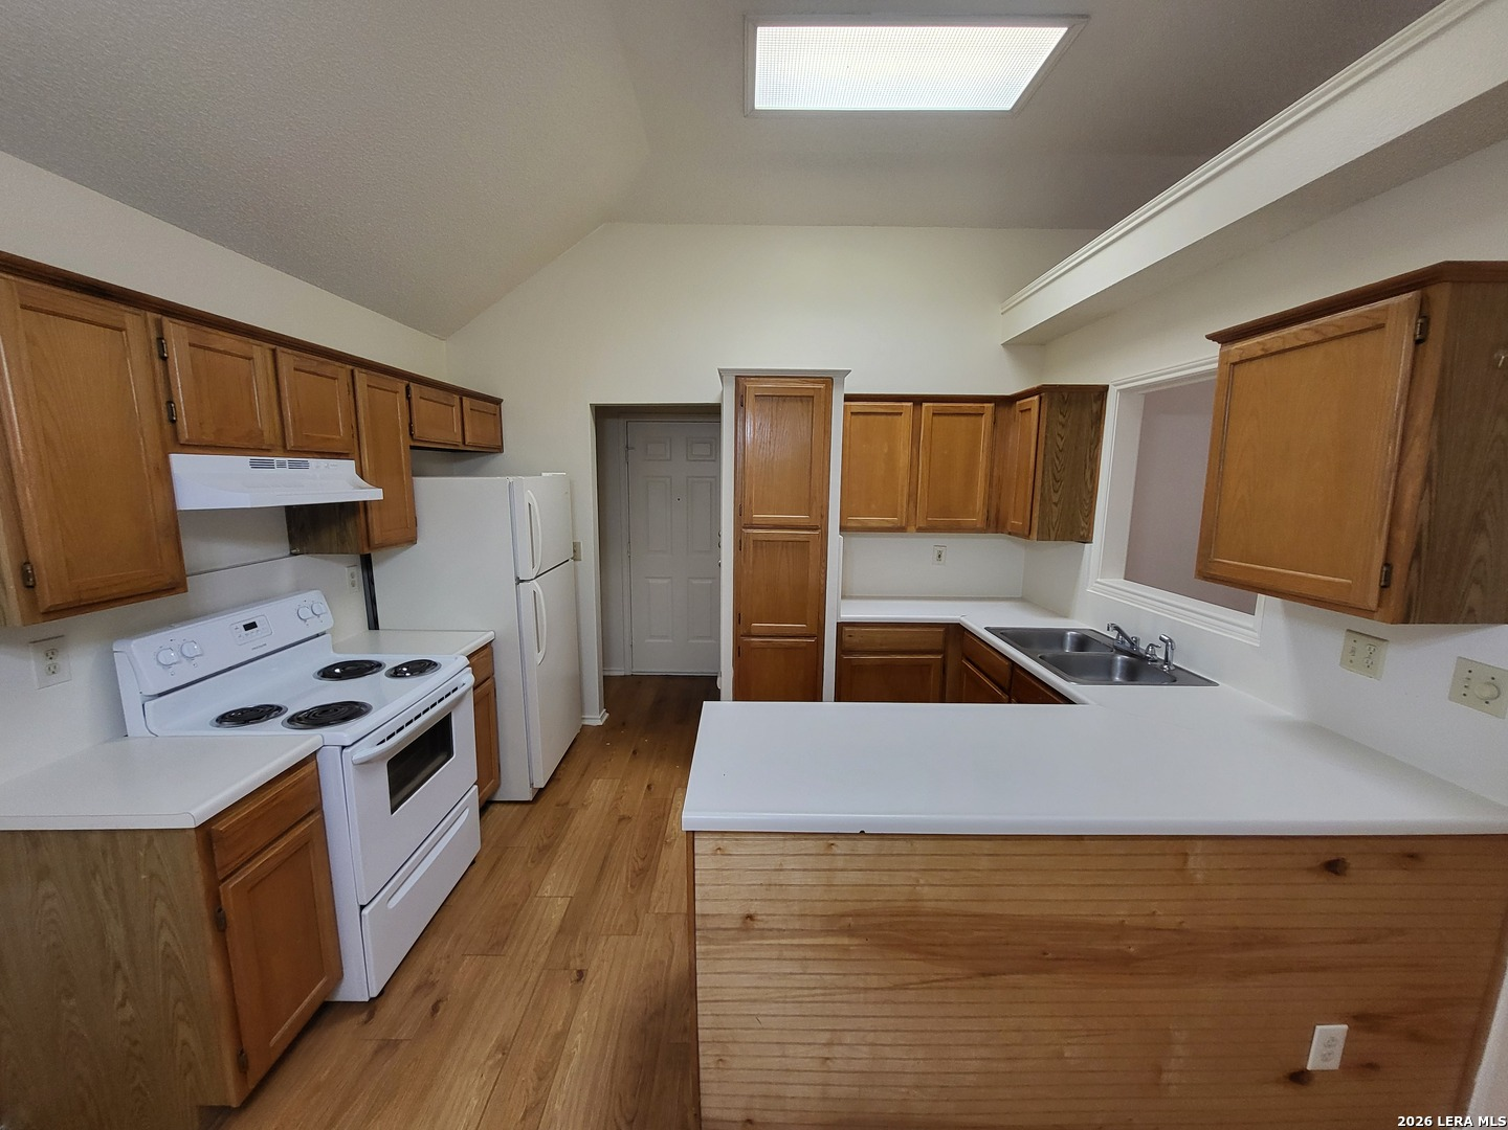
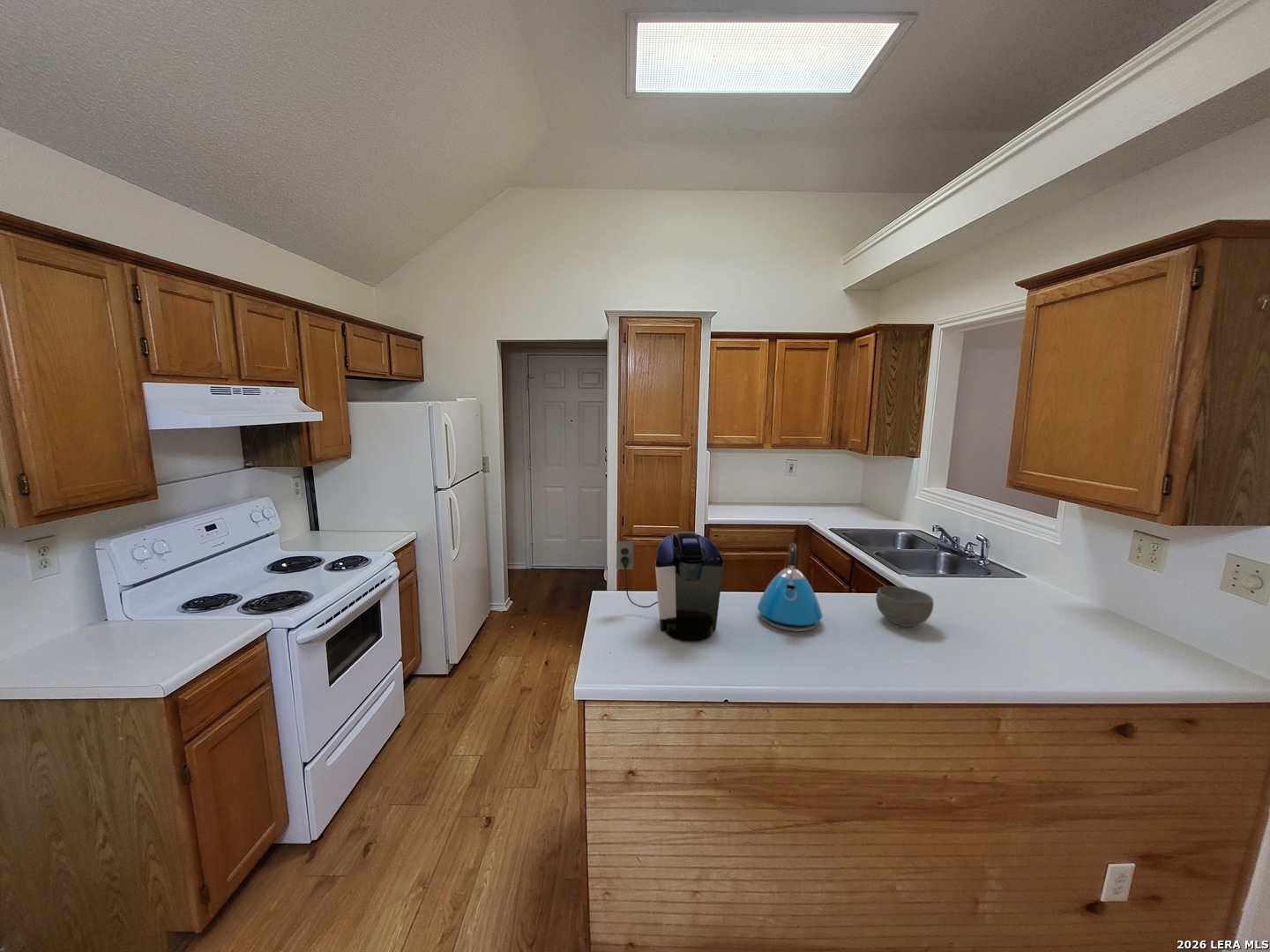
+ bowl [875,585,934,628]
+ kettle [757,542,824,632]
+ coffee maker [616,531,724,642]
